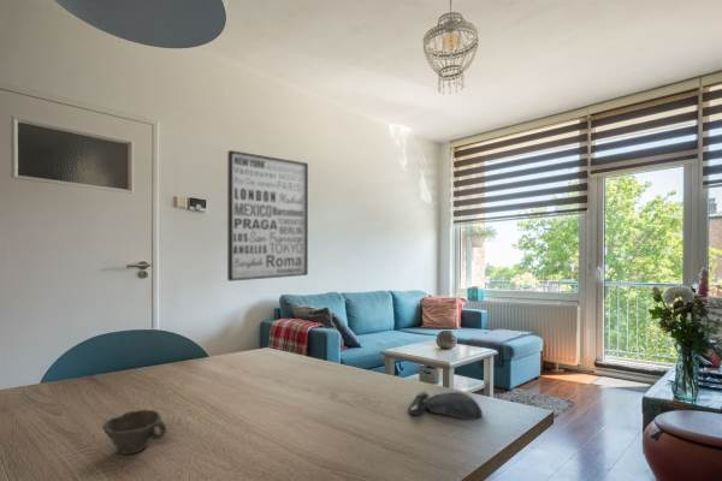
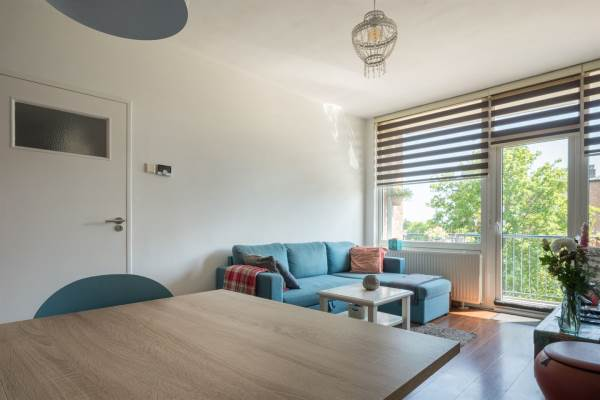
- computer mouse [407,390,484,421]
- wall art [226,149,309,283]
- cup [101,409,167,456]
